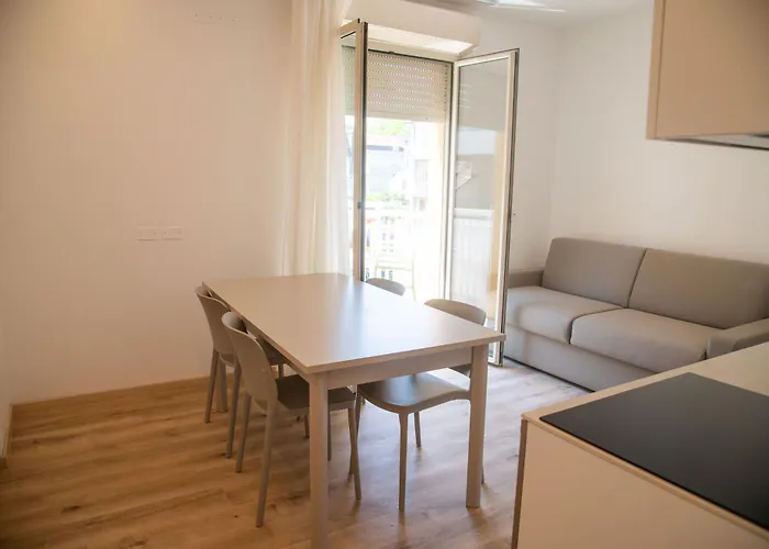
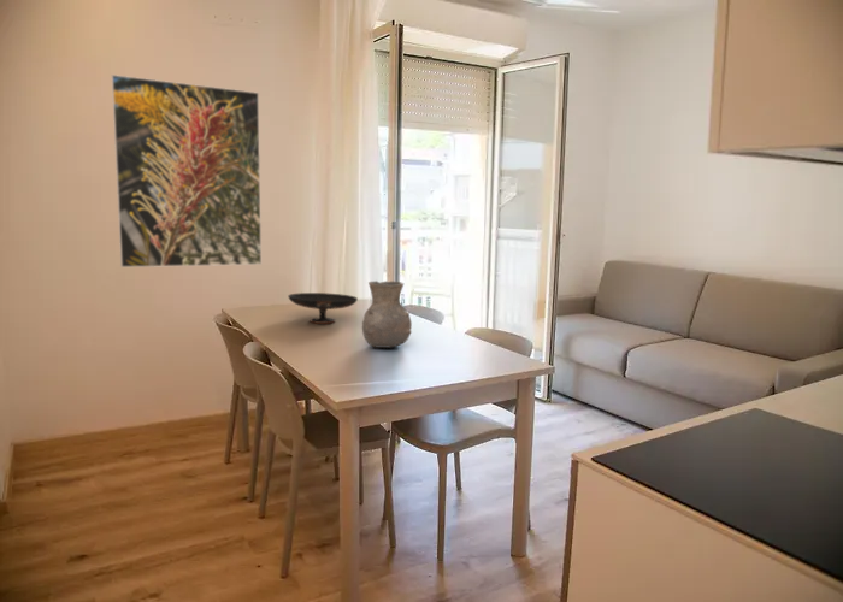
+ decorative bowl [287,291,359,325]
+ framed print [111,73,263,268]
+ vase [361,279,413,349]
